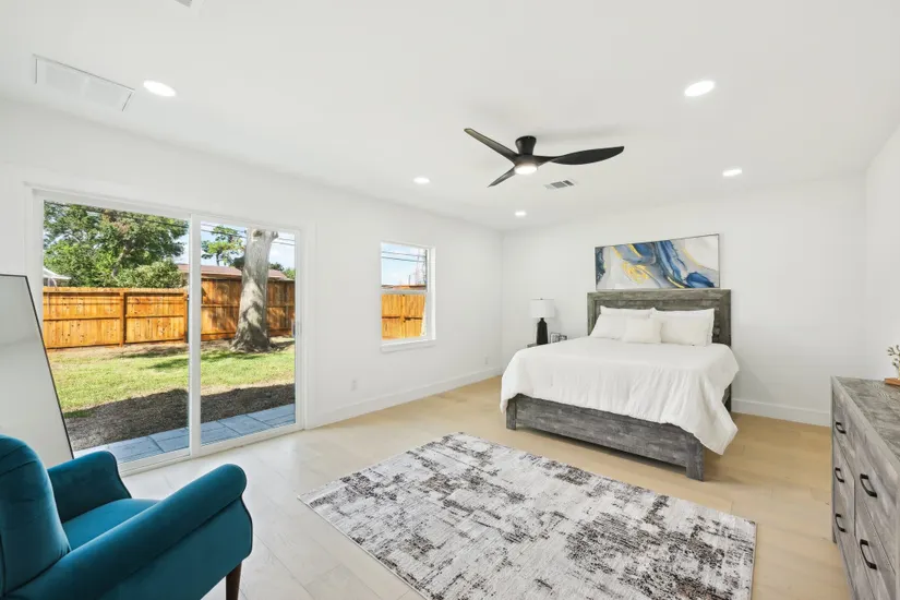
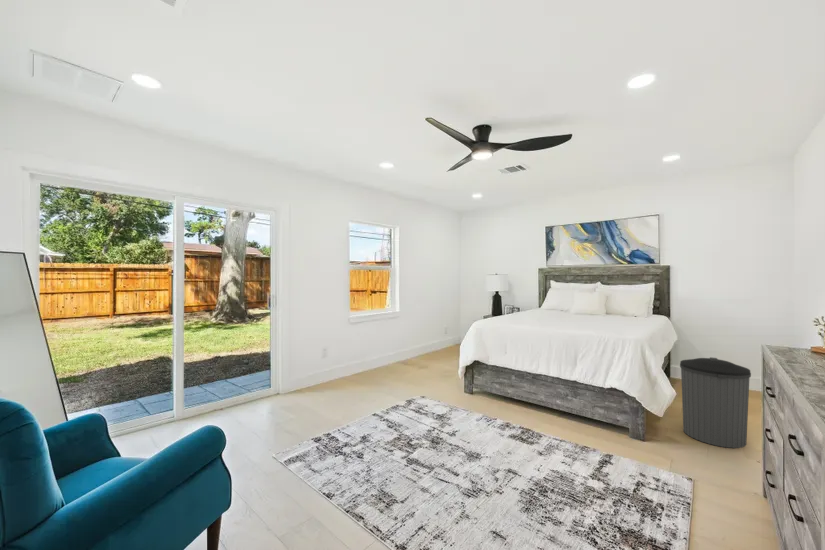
+ trash can [679,356,752,449]
